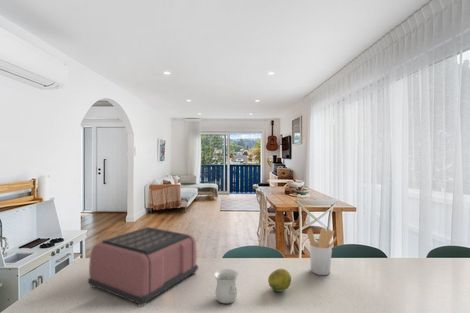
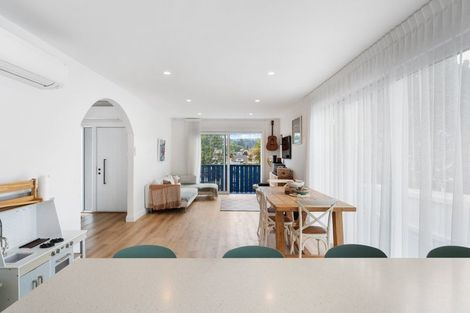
- utensil holder [306,227,338,276]
- toaster [87,226,199,308]
- mug [214,268,239,305]
- fruit [267,268,292,293]
